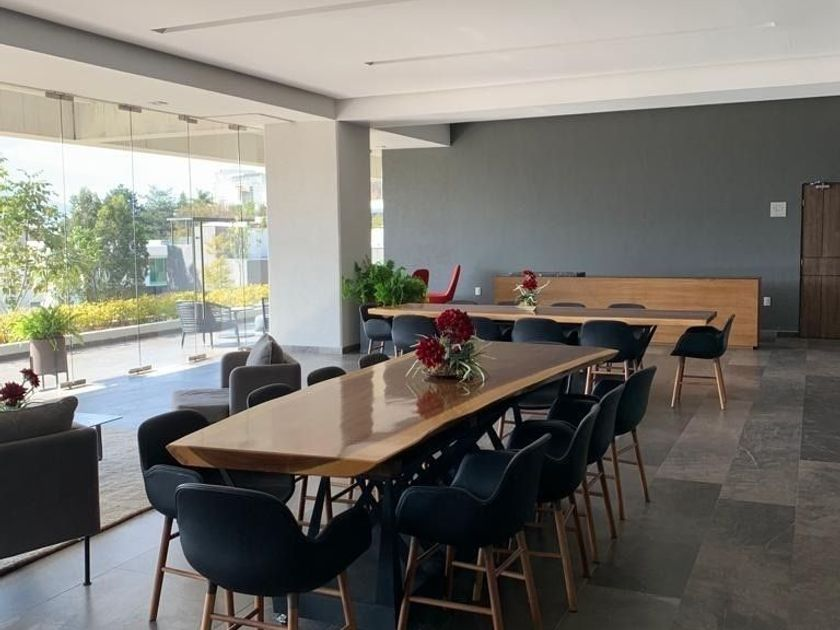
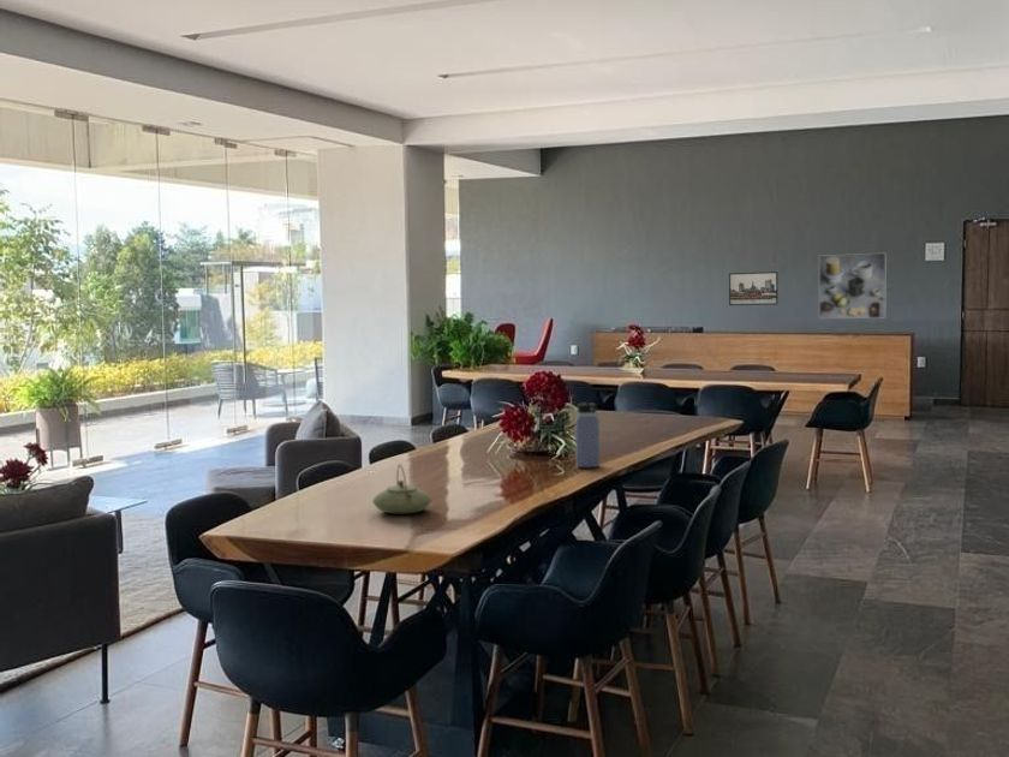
+ water bottle [572,394,601,469]
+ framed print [728,270,780,306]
+ teapot [371,463,432,514]
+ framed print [818,252,888,320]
